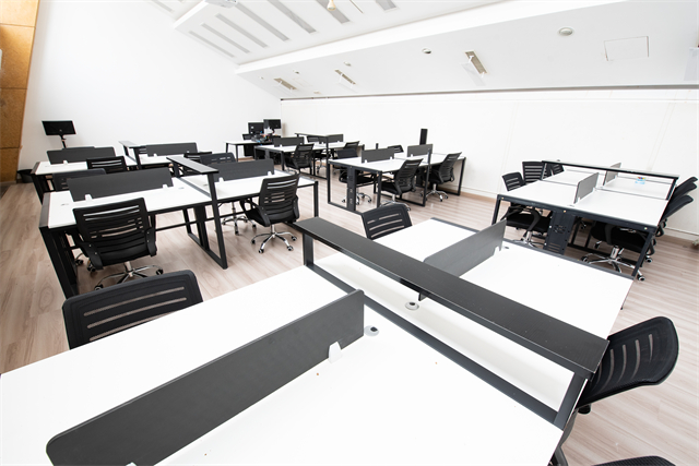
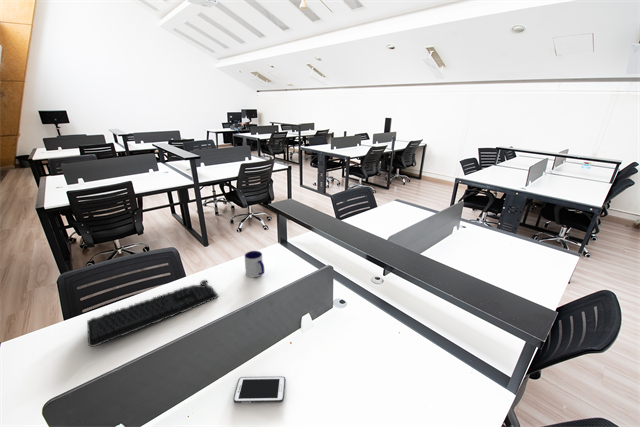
+ cell phone [232,376,286,404]
+ mug [244,250,265,278]
+ keyboard [86,279,219,348]
